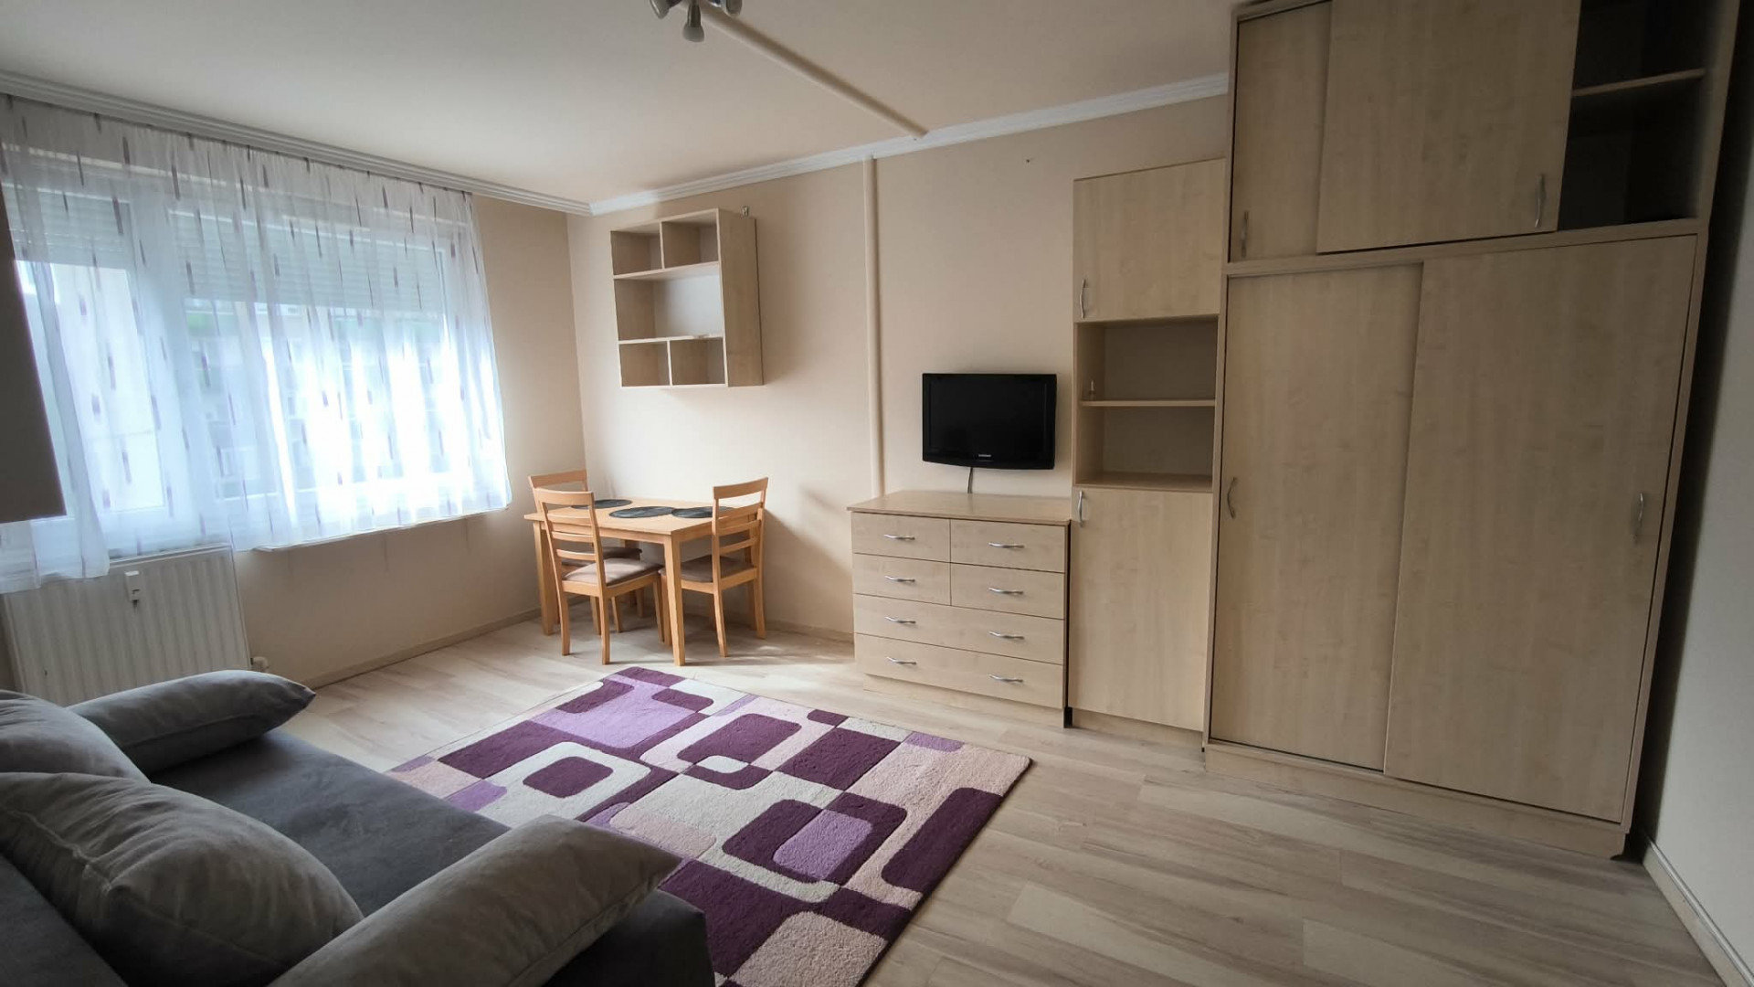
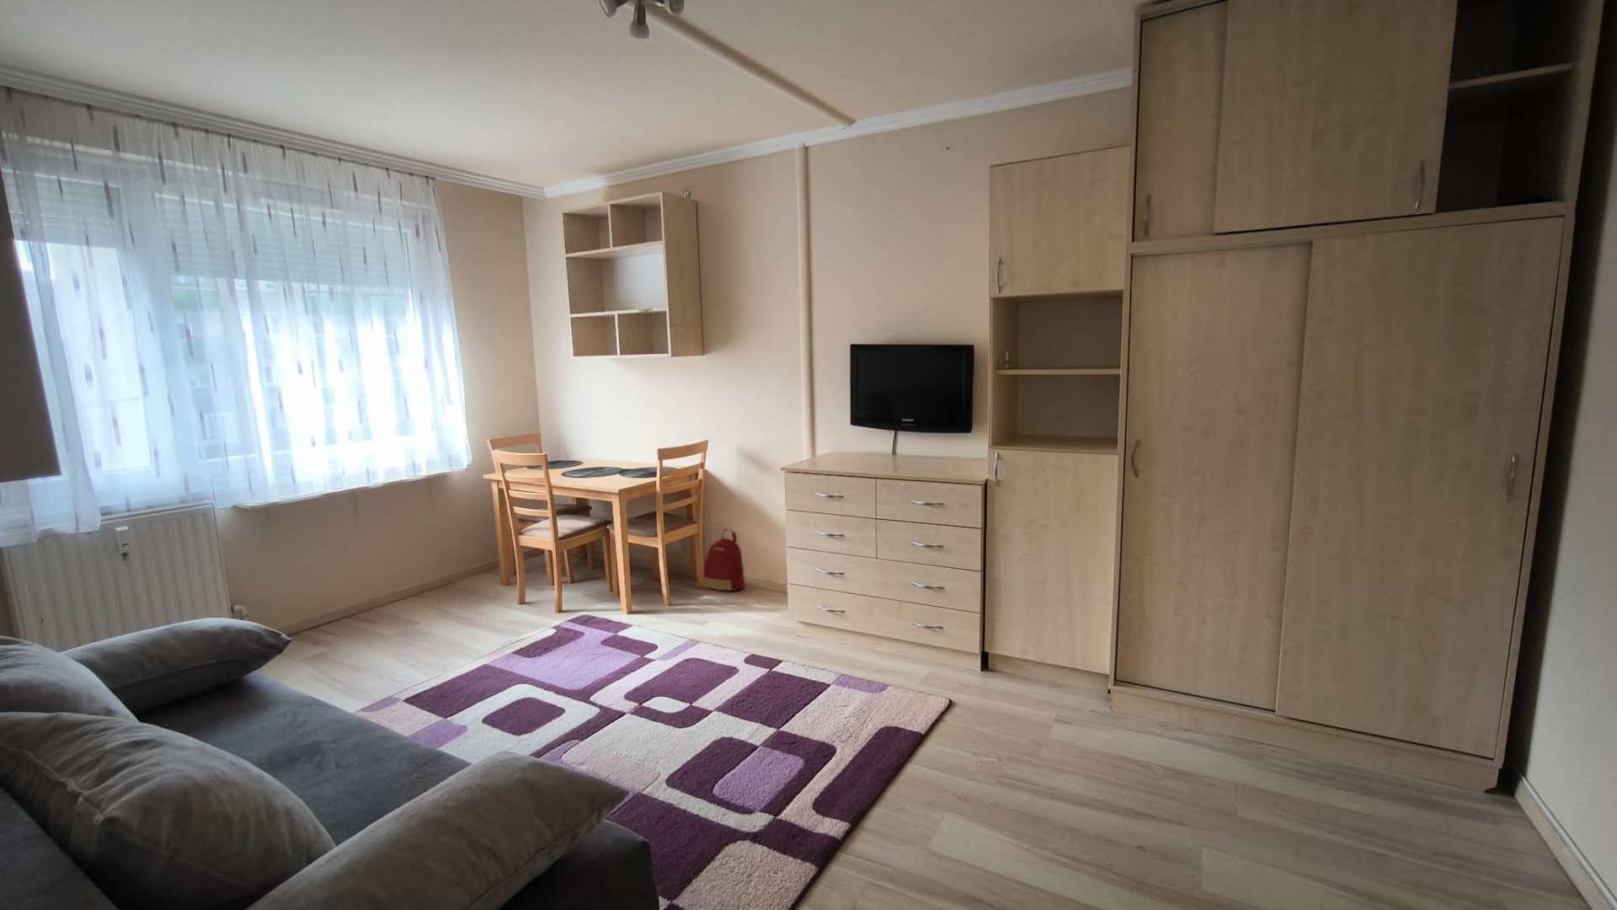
+ backpack [702,528,745,591]
